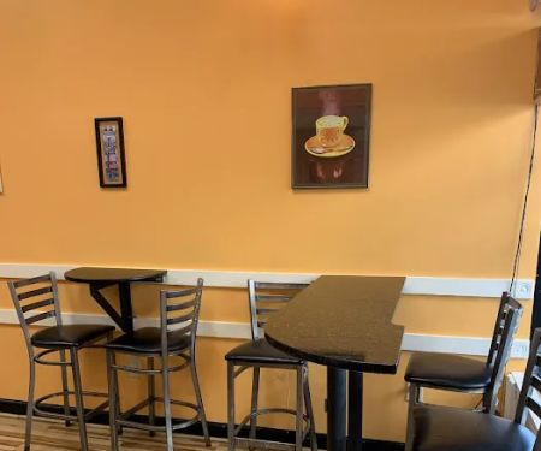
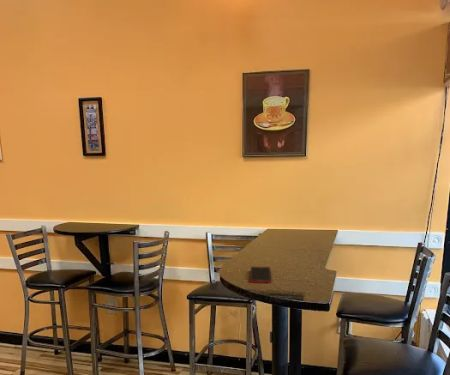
+ cell phone [249,266,272,284]
